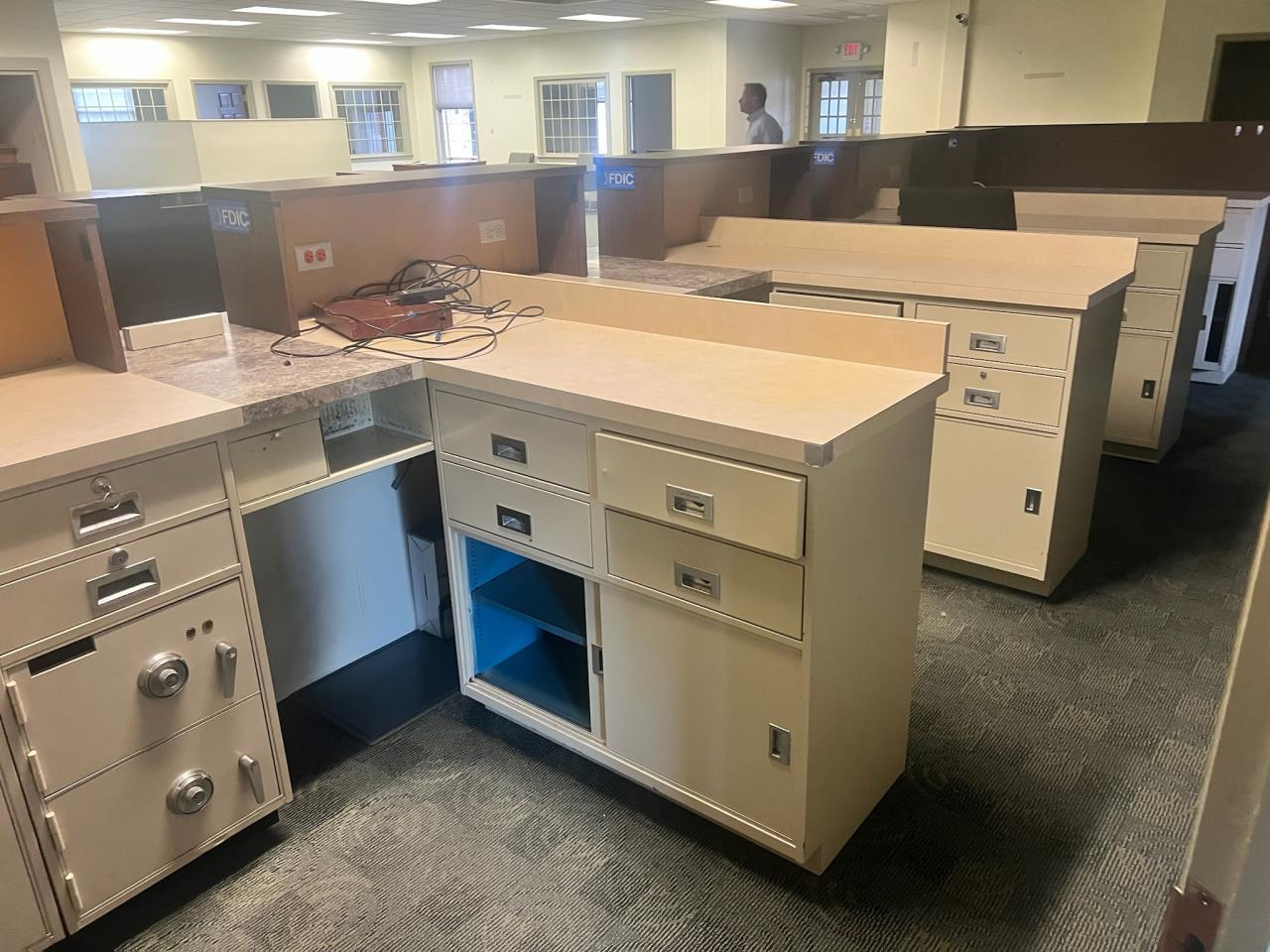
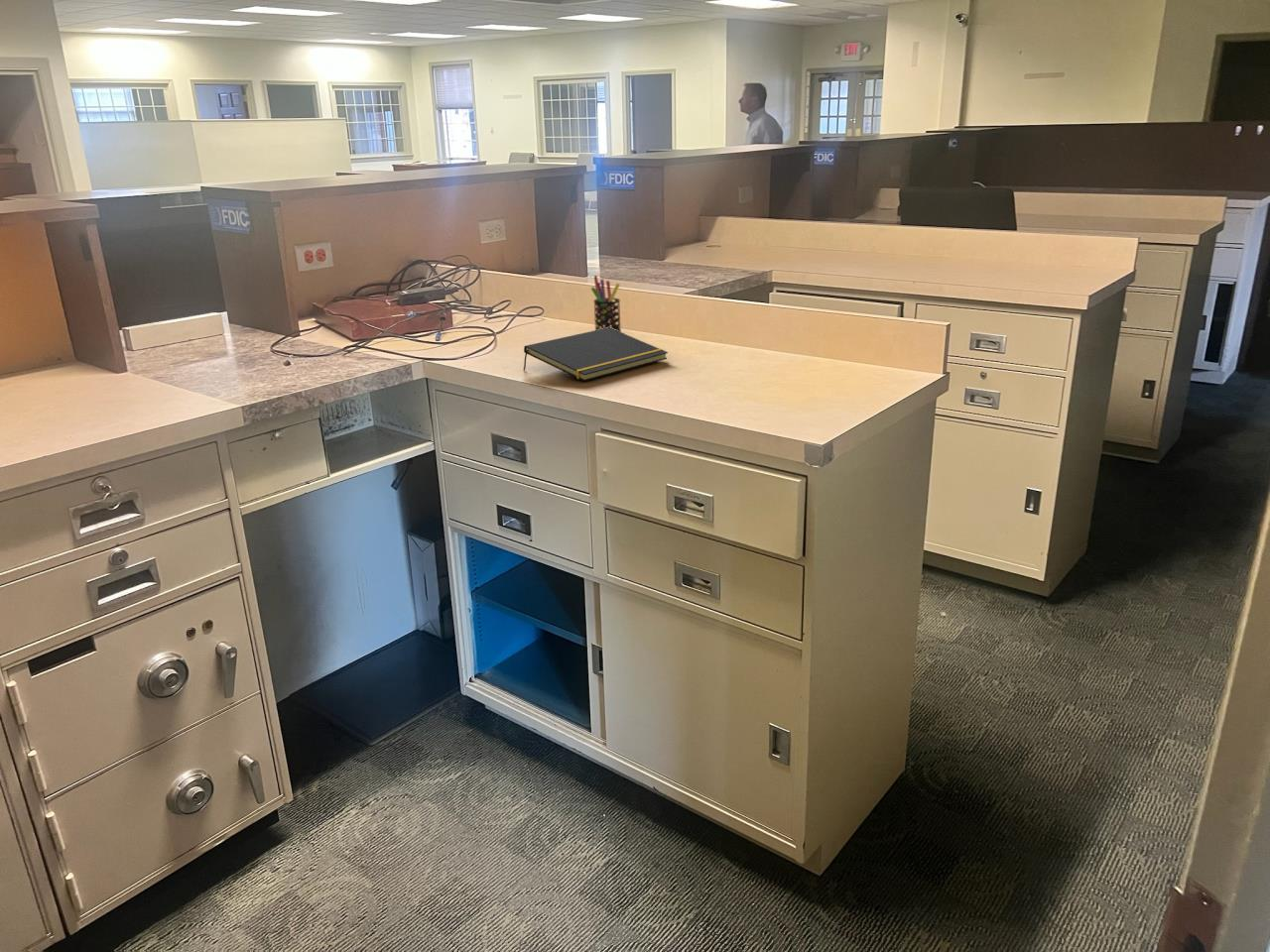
+ notepad [523,327,669,382]
+ pen holder [590,275,622,332]
